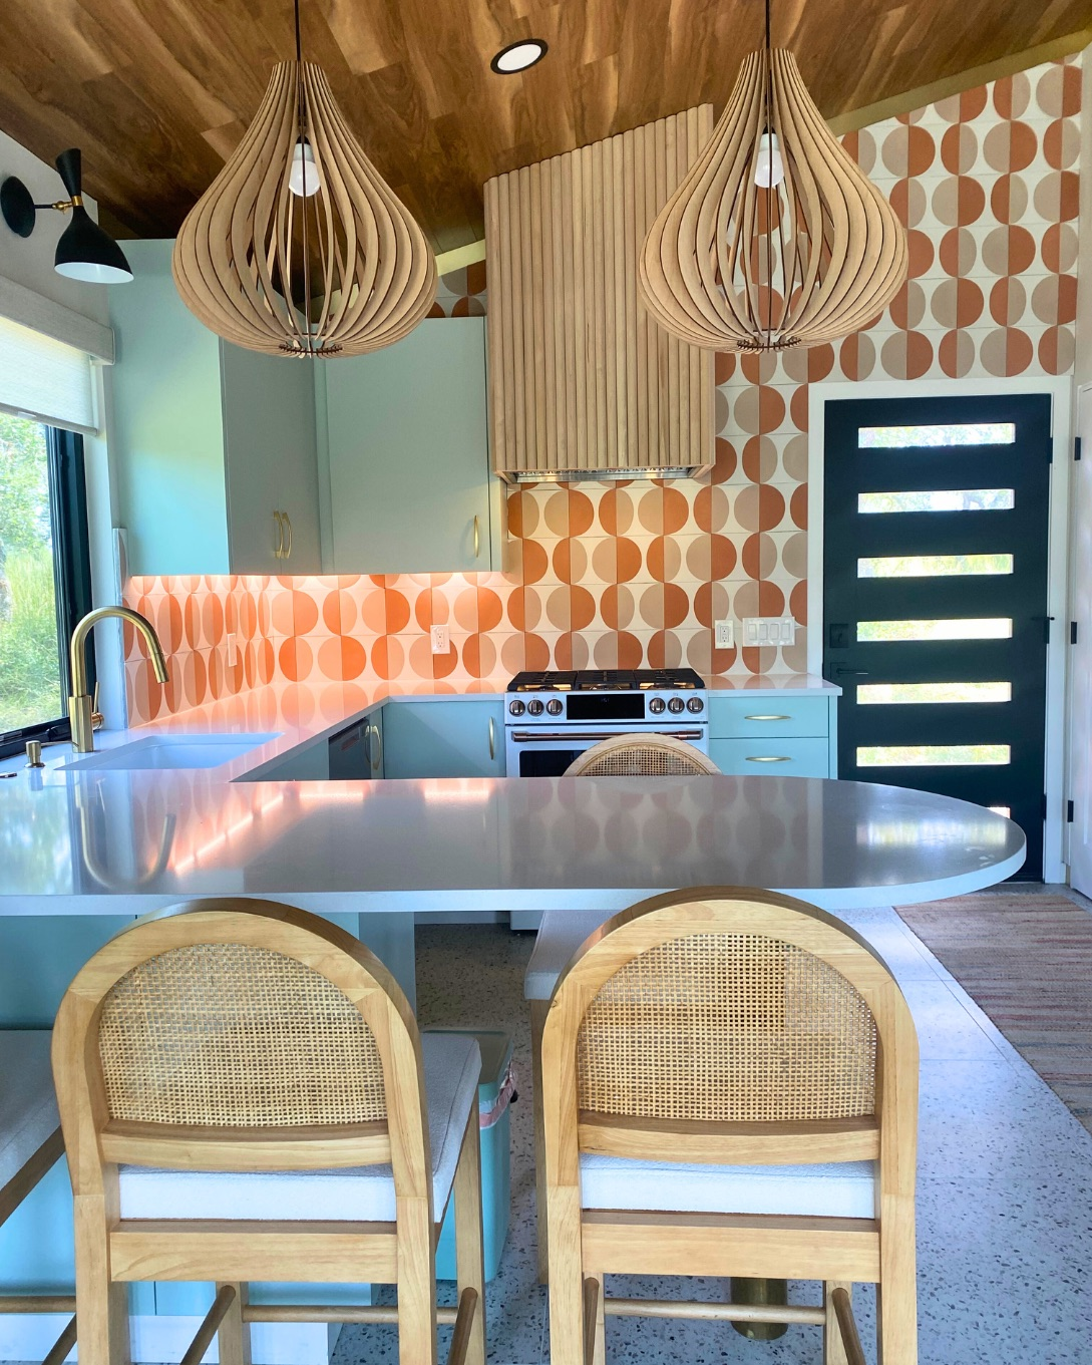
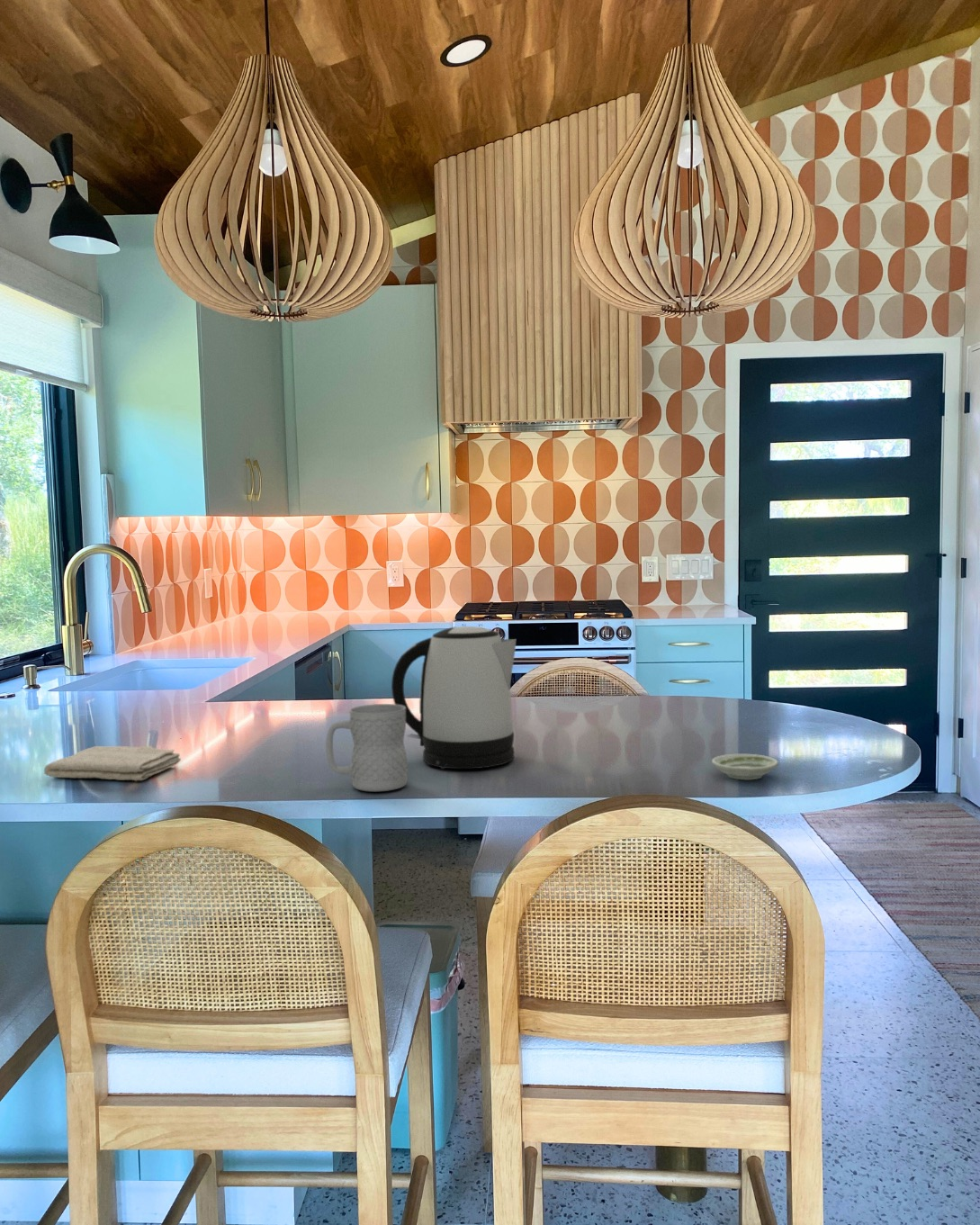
+ saucer [711,753,779,780]
+ washcloth [43,745,182,782]
+ mug [325,703,409,792]
+ kettle [391,626,517,770]
